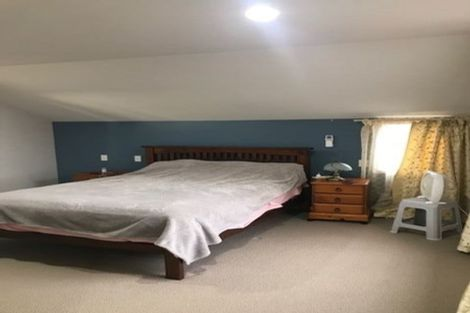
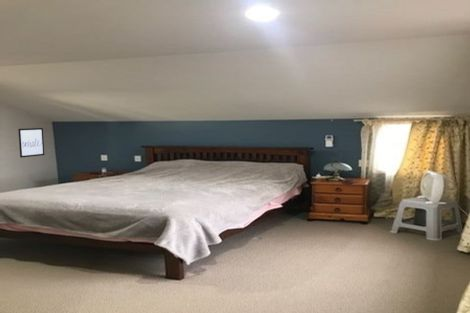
+ wall art [17,127,45,159]
